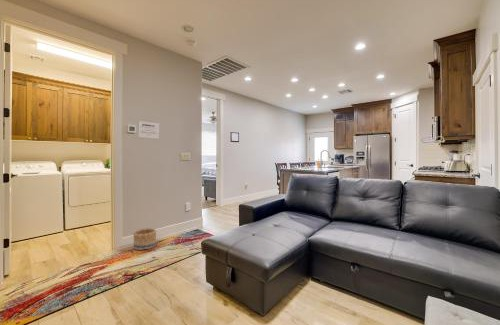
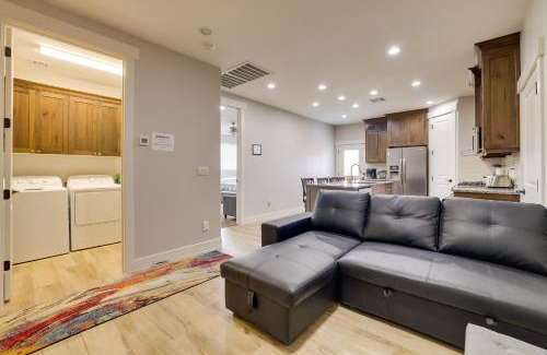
- basket [132,227,157,251]
